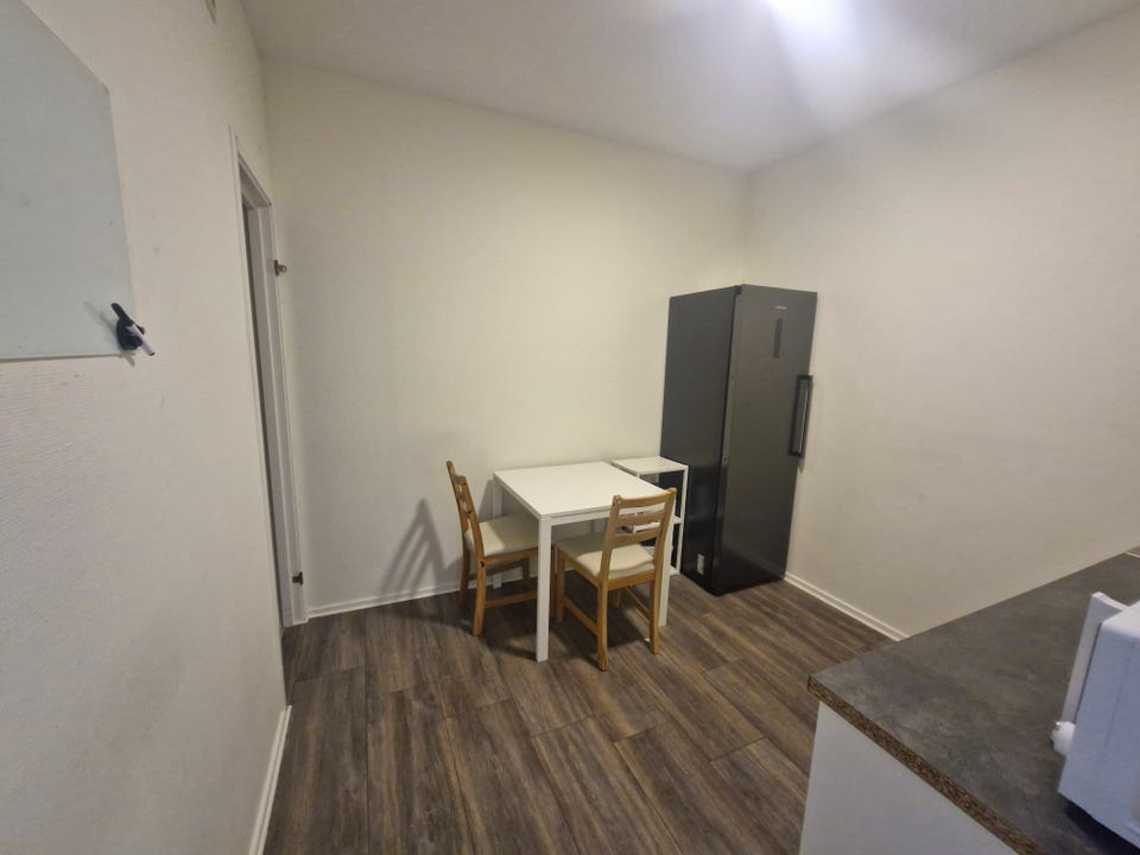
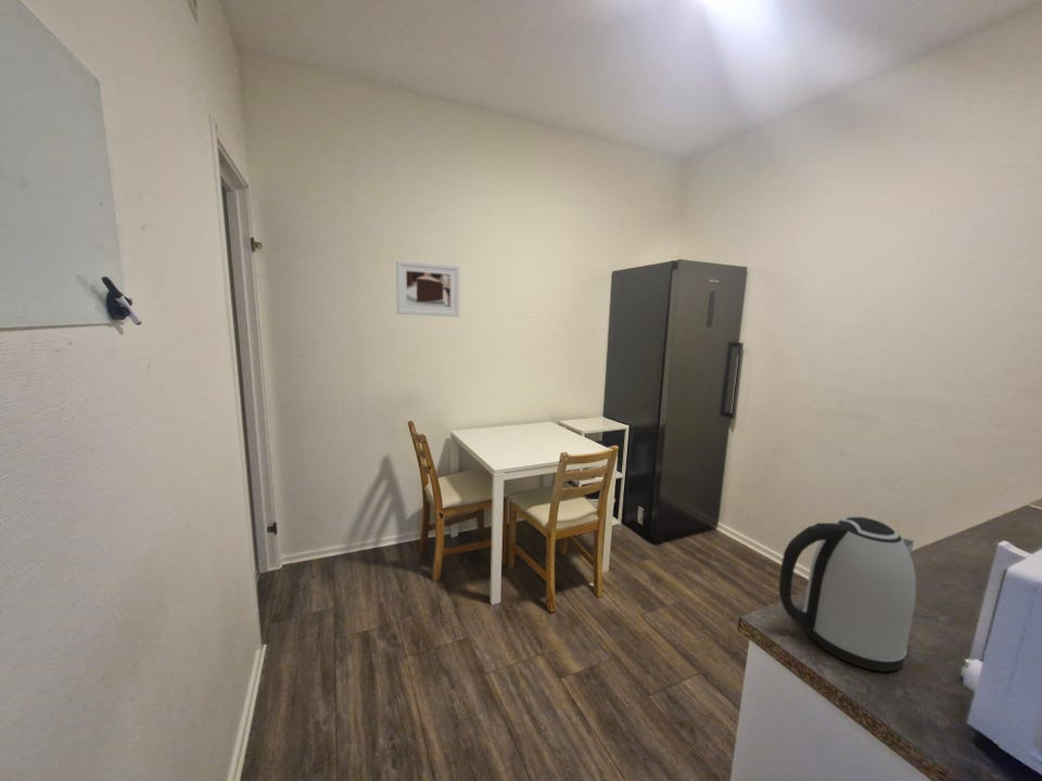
+ kettle [778,516,917,673]
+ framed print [395,259,460,318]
